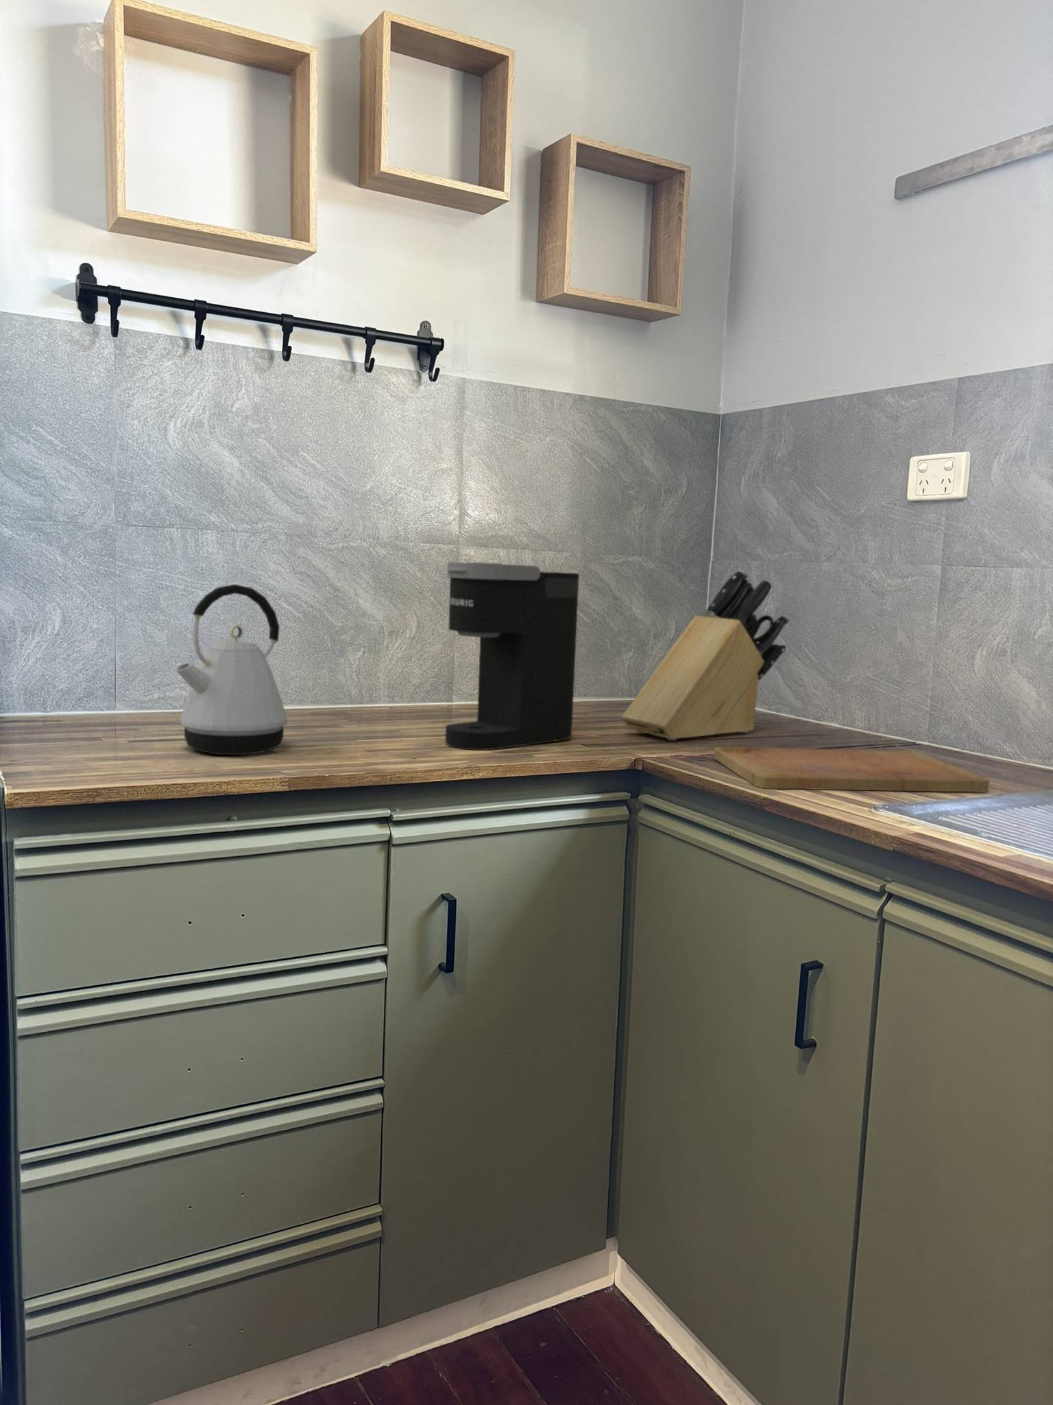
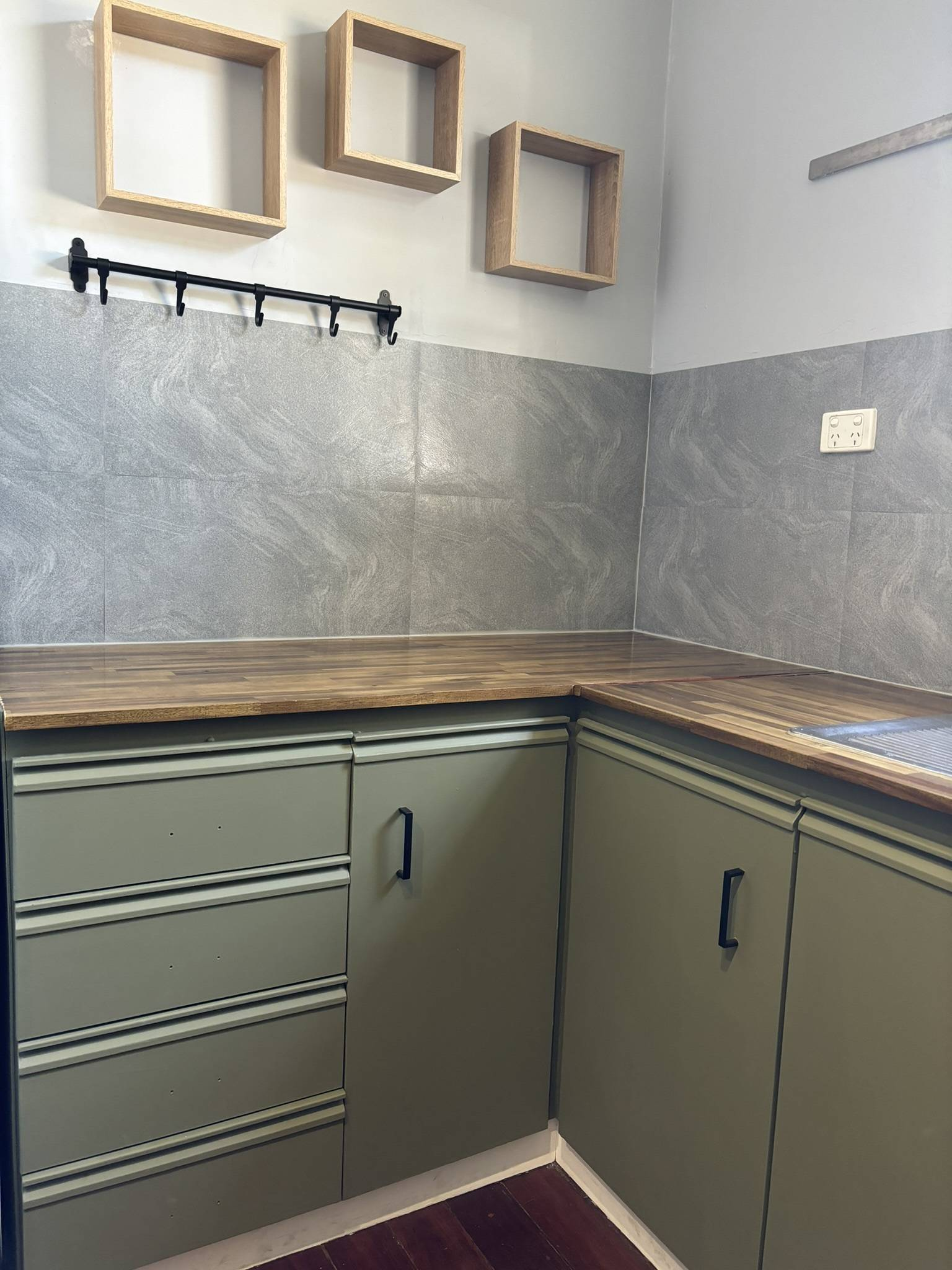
- knife block [621,569,790,741]
- coffee maker [445,562,580,750]
- cutting board [713,747,990,793]
- kettle [174,584,288,756]
